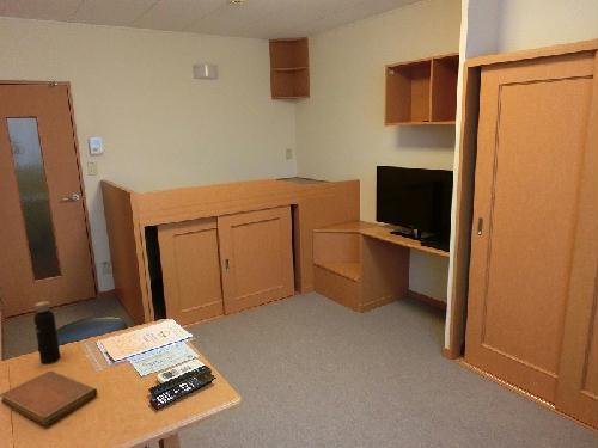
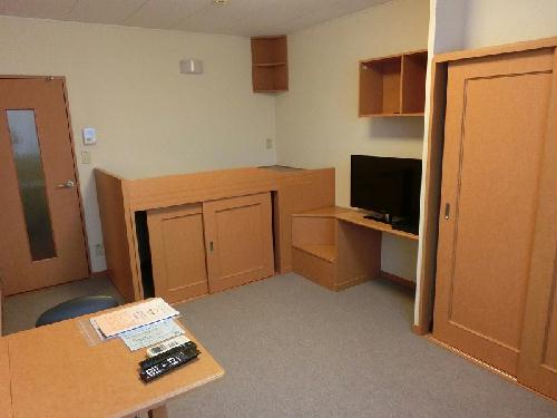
- notebook [0,370,98,426]
- water bottle [32,296,61,364]
